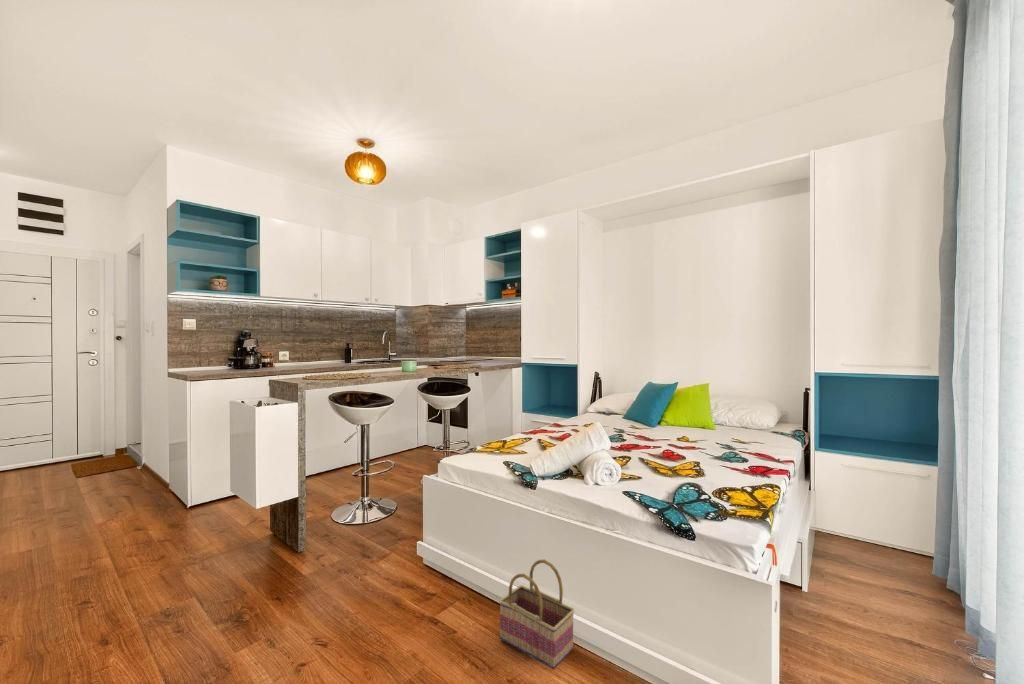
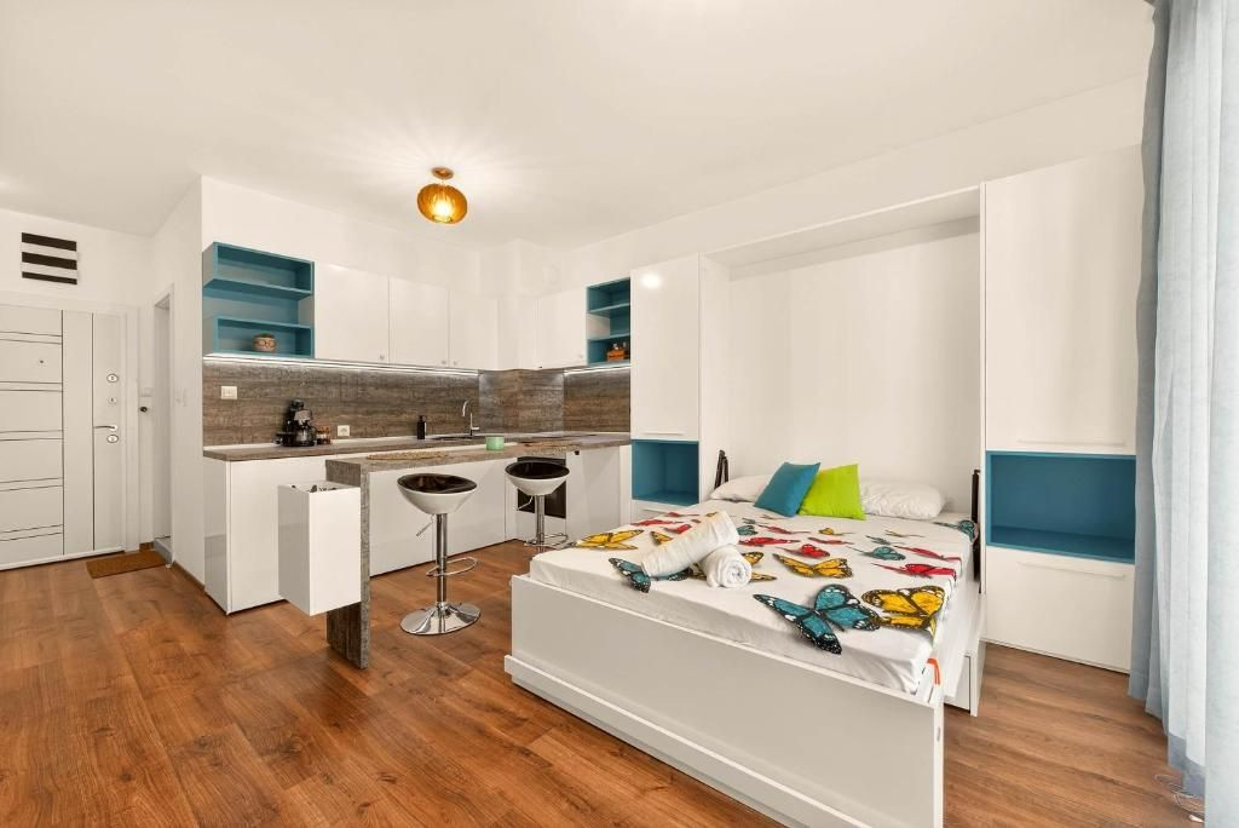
- basket [498,559,576,671]
